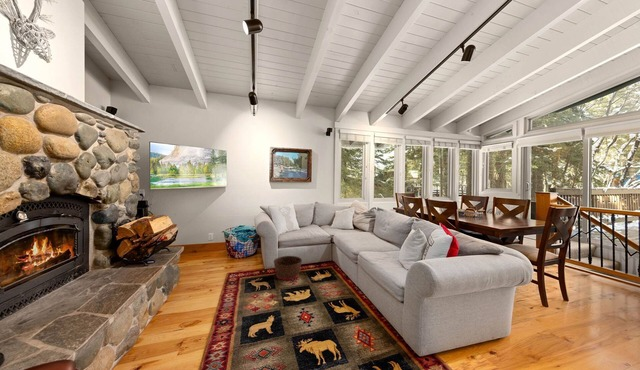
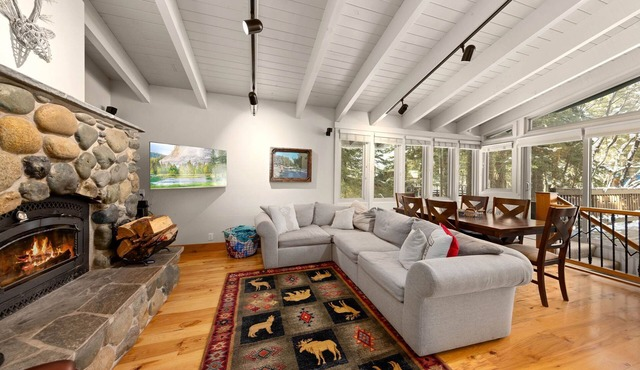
- basket [273,255,303,281]
